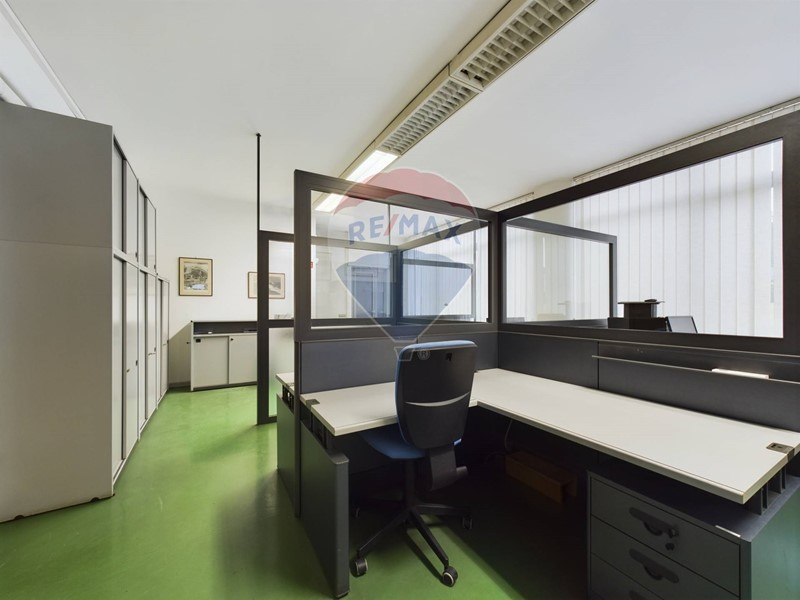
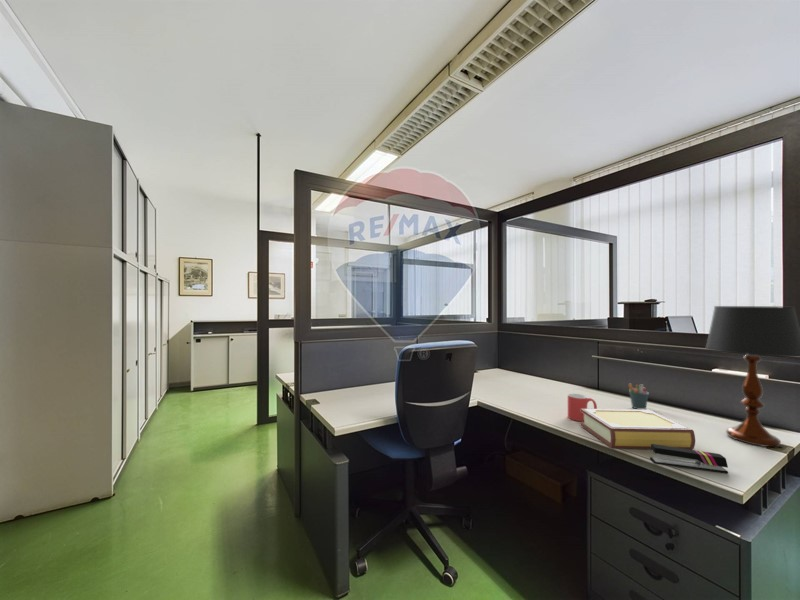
+ stapler [649,444,729,474]
+ table lamp [705,305,800,448]
+ pen holder [627,383,650,410]
+ book [580,408,696,450]
+ mug [567,392,598,422]
